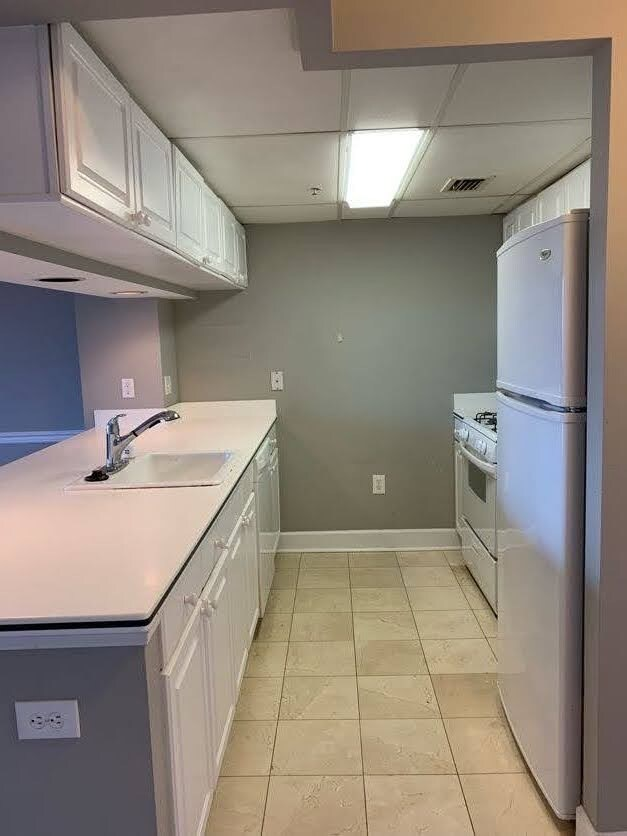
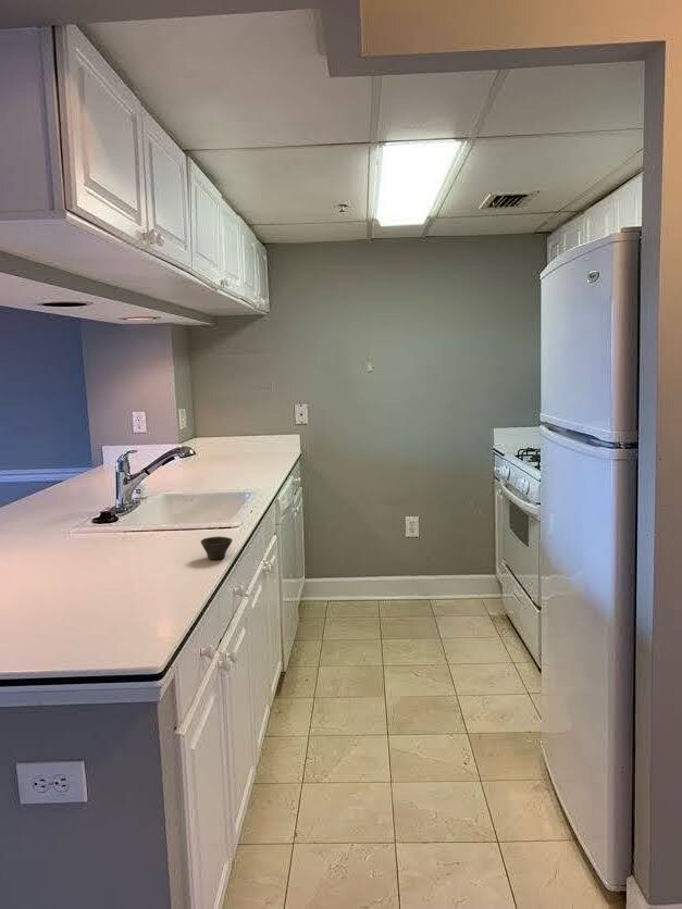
+ cup [200,535,234,561]
